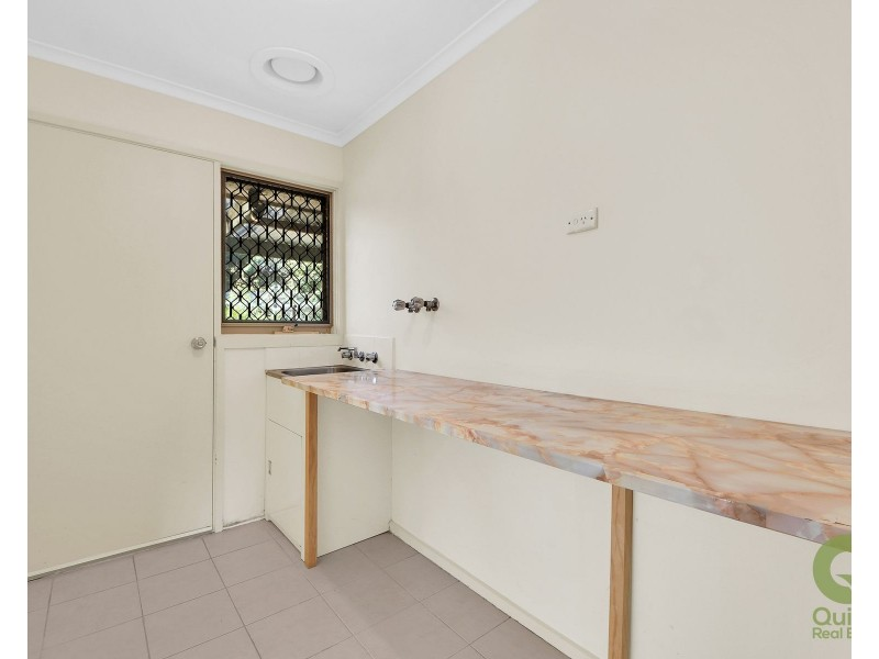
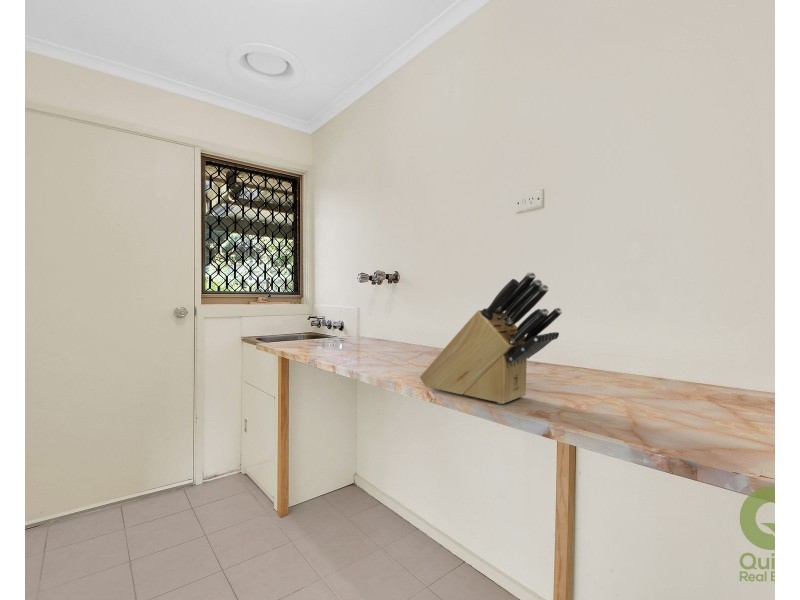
+ knife block [419,271,563,405]
